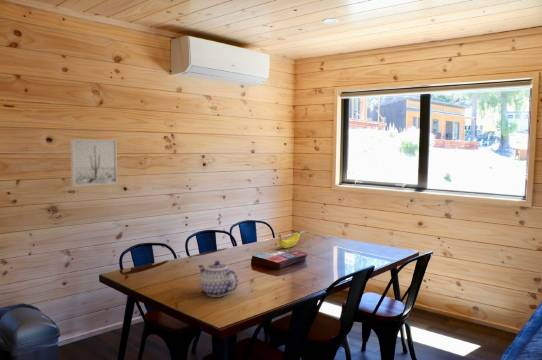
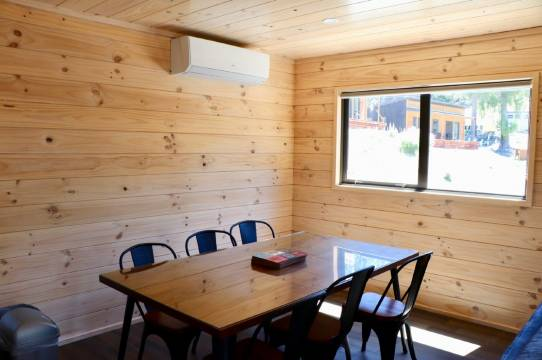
- fruit [278,231,301,249]
- wall art [69,139,118,188]
- teapot [197,260,240,298]
